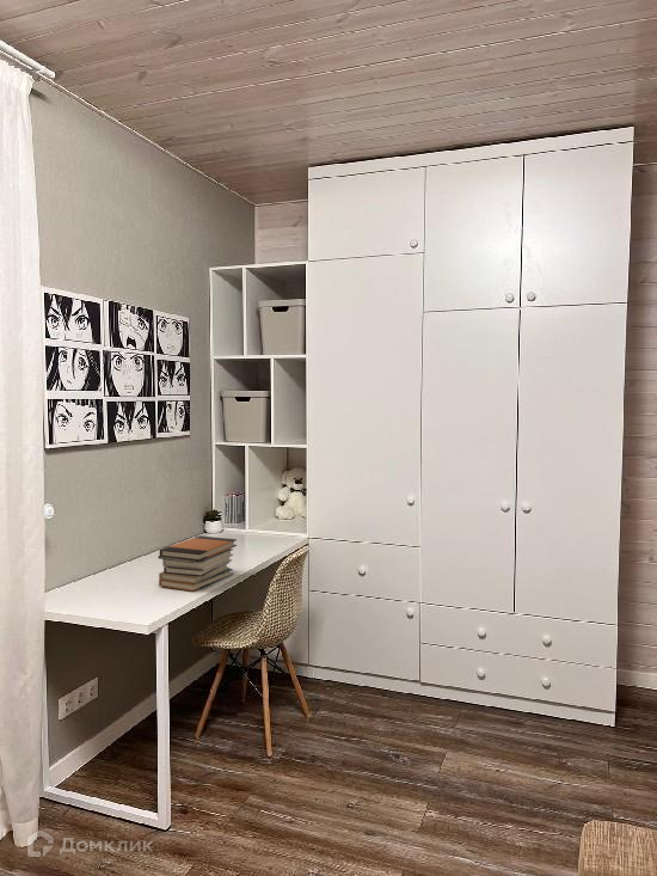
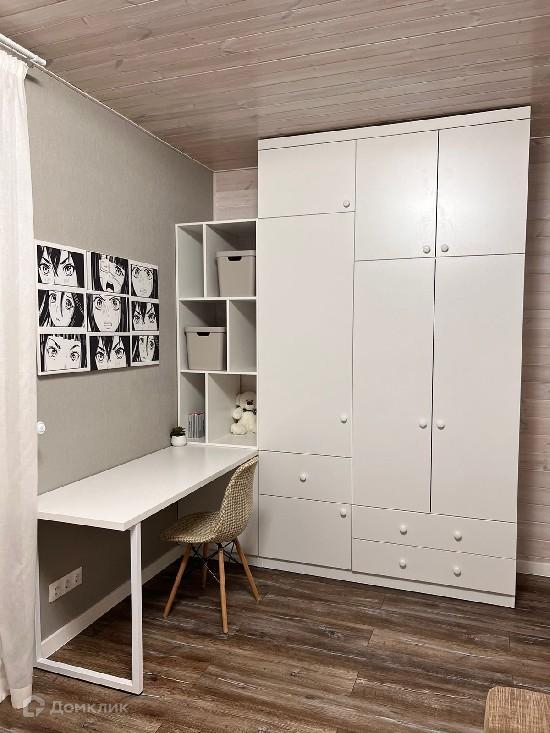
- book stack [156,535,238,593]
